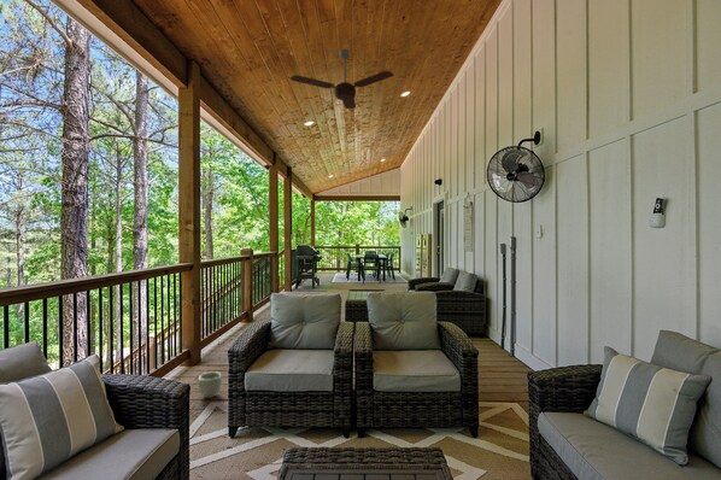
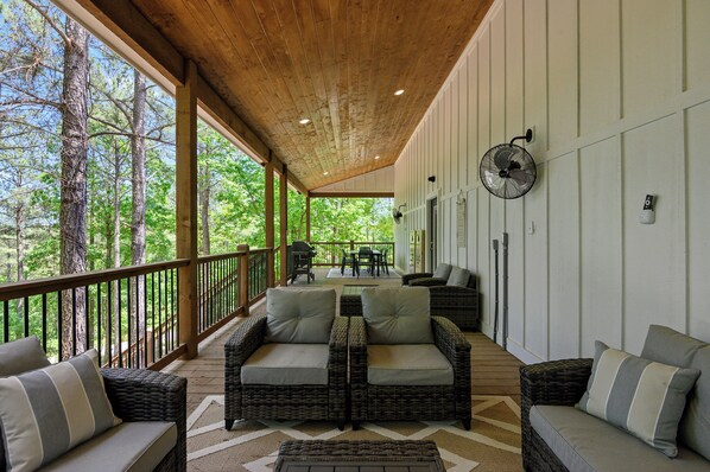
- ceiling fan [289,48,394,110]
- planter [198,371,223,399]
